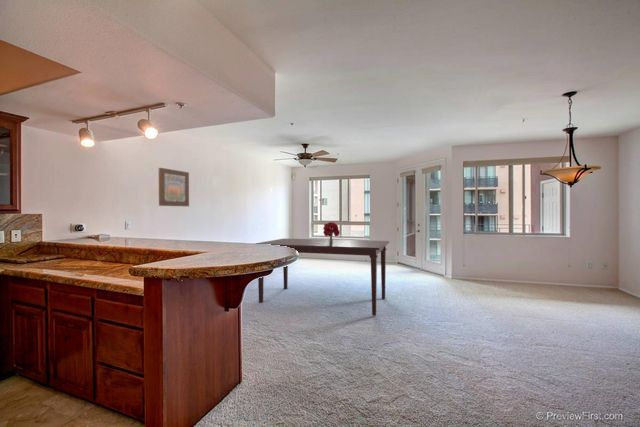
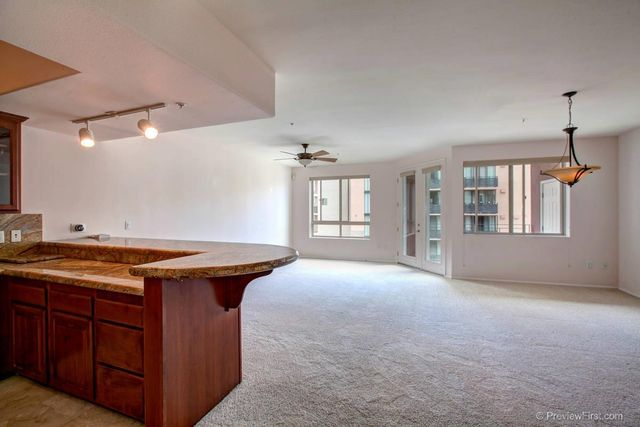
- wall art [158,167,190,207]
- dining table [255,238,391,317]
- bouquet [322,221,341,243]
